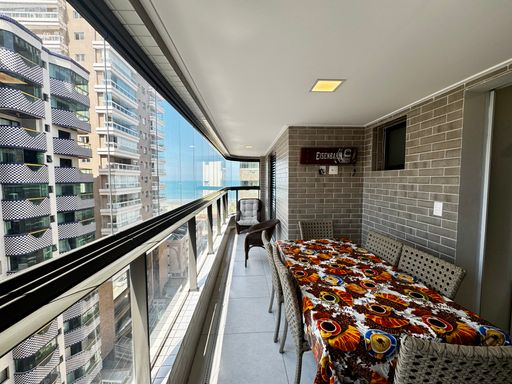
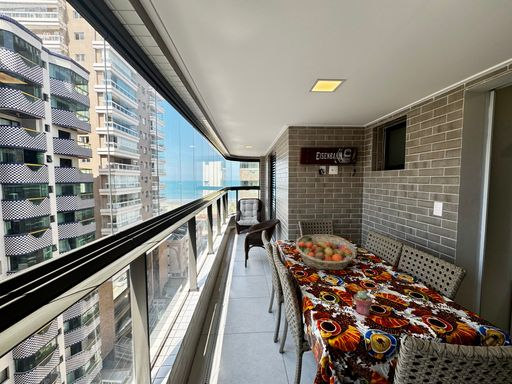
+ potted succulent [353,290,373,316]
+ fruit basket [295,233,358,271]
